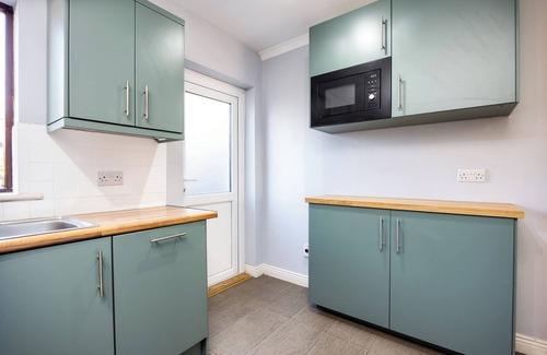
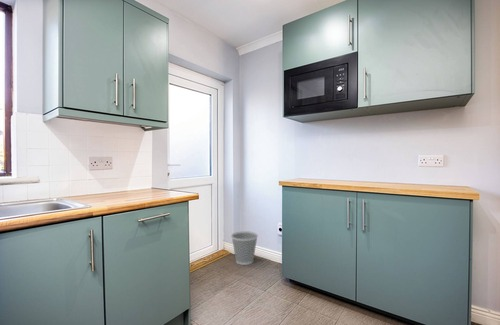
+ wastebasket [230,230,259,266]
